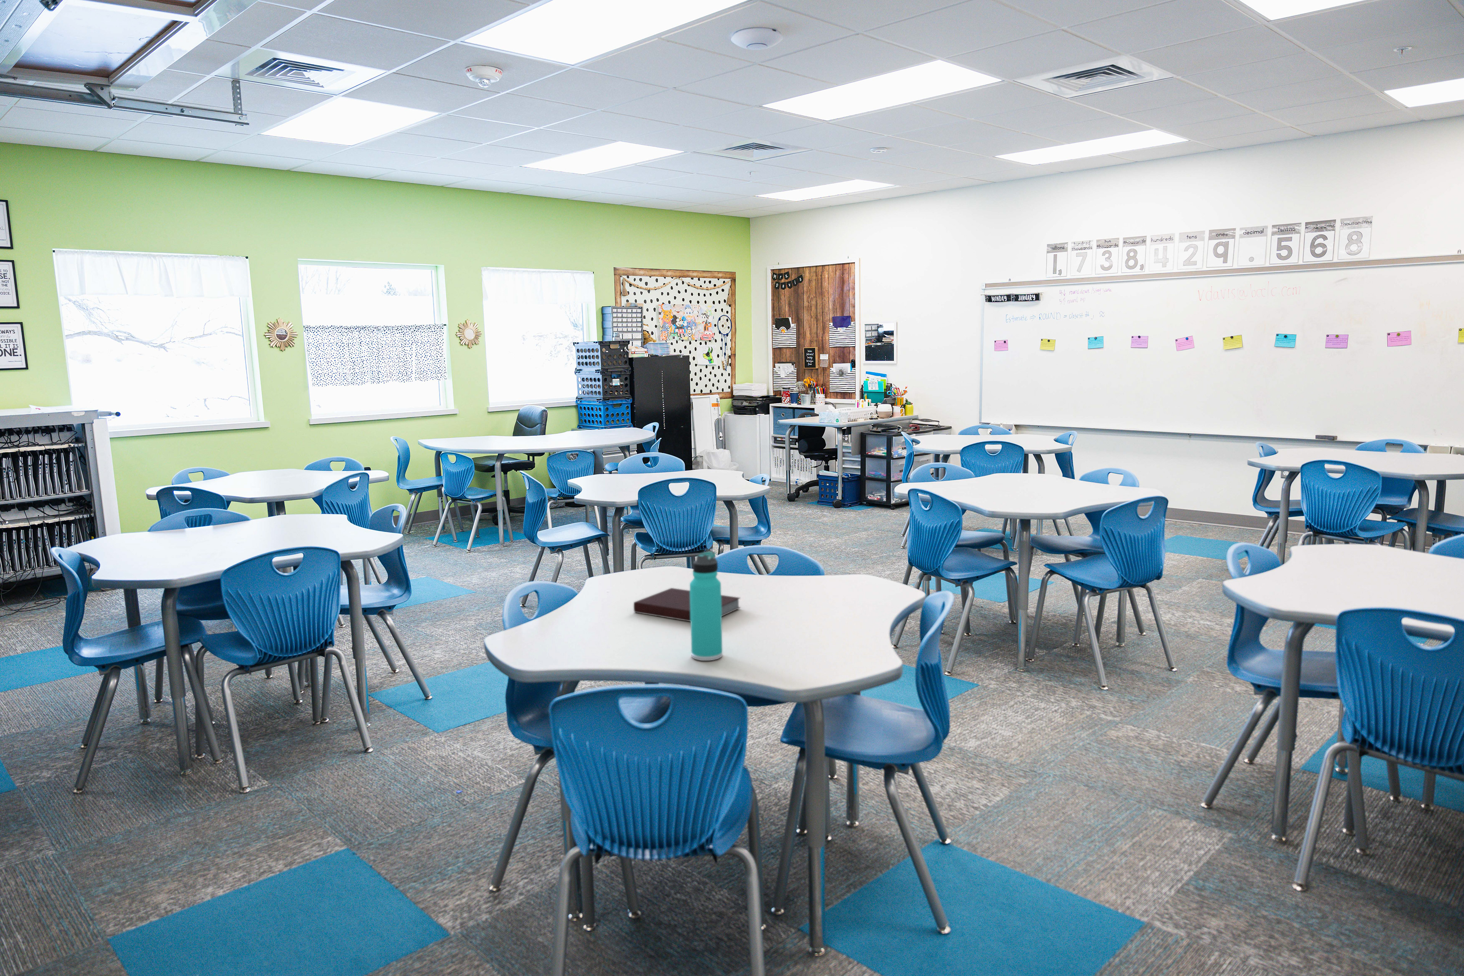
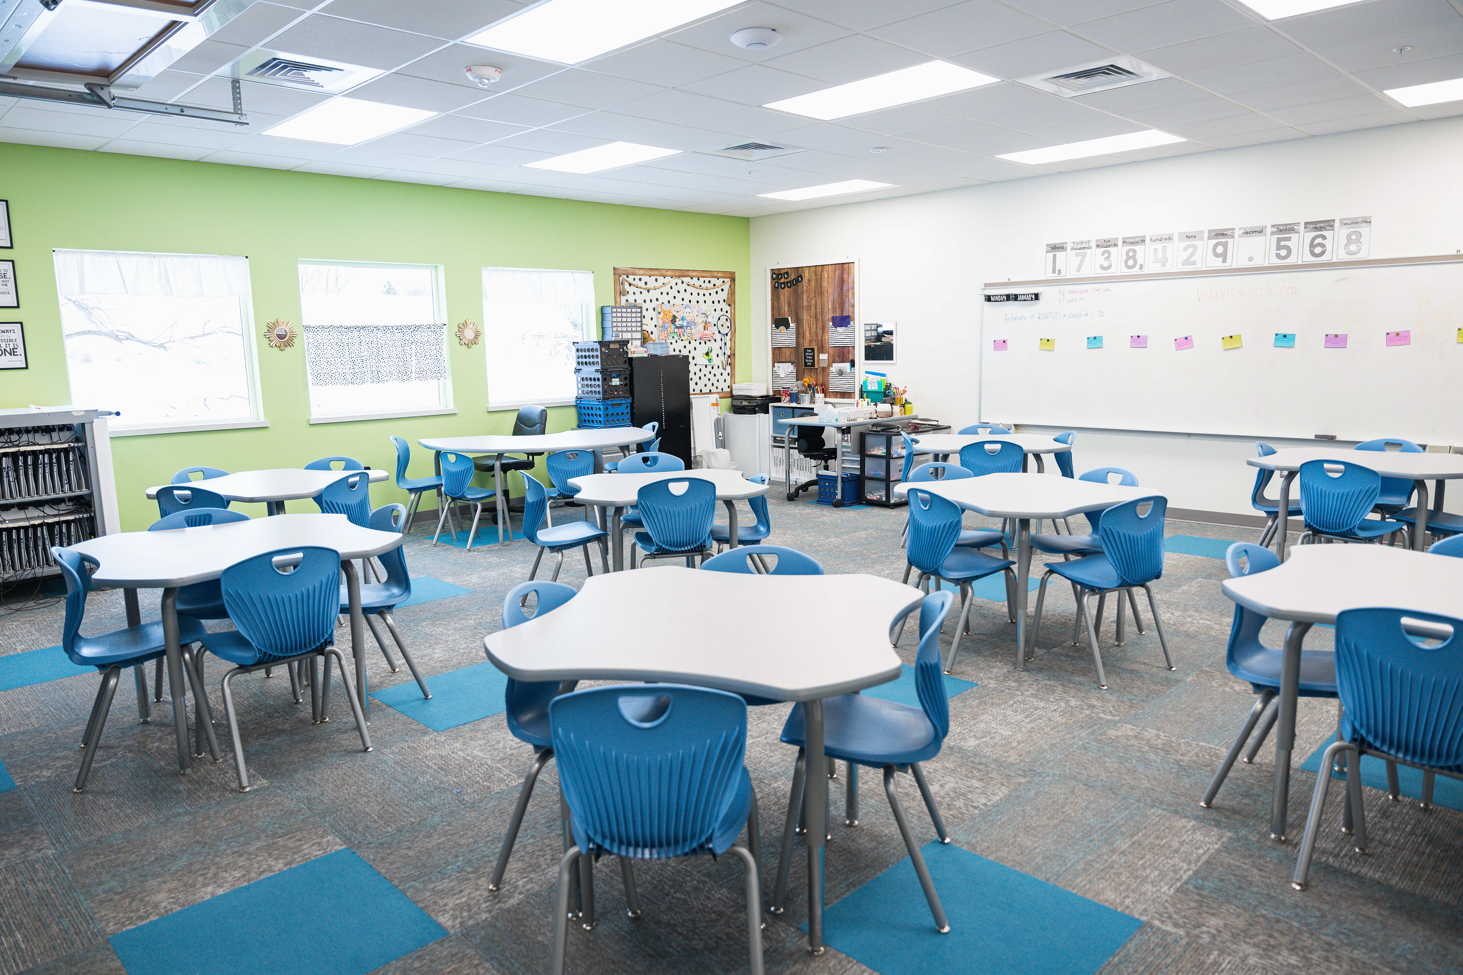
- notebook [633,587,741,622]
- thermos bottle [690,551,723,661]
